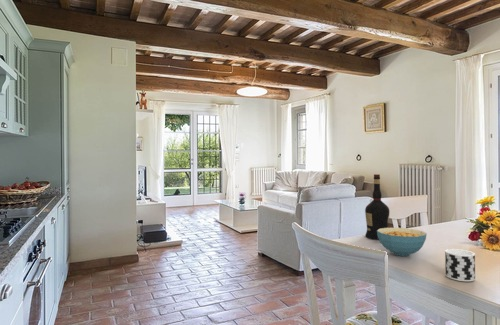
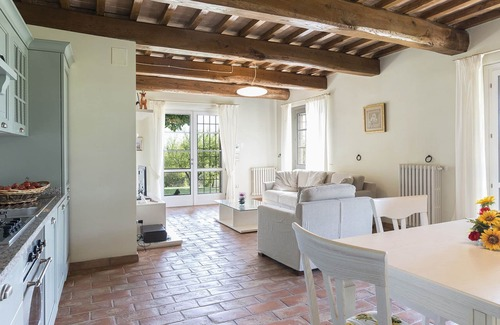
- cup [444,248,476,282]
- liquor [364,173,390,240]
- cereal bowl [377,227,428,257]
